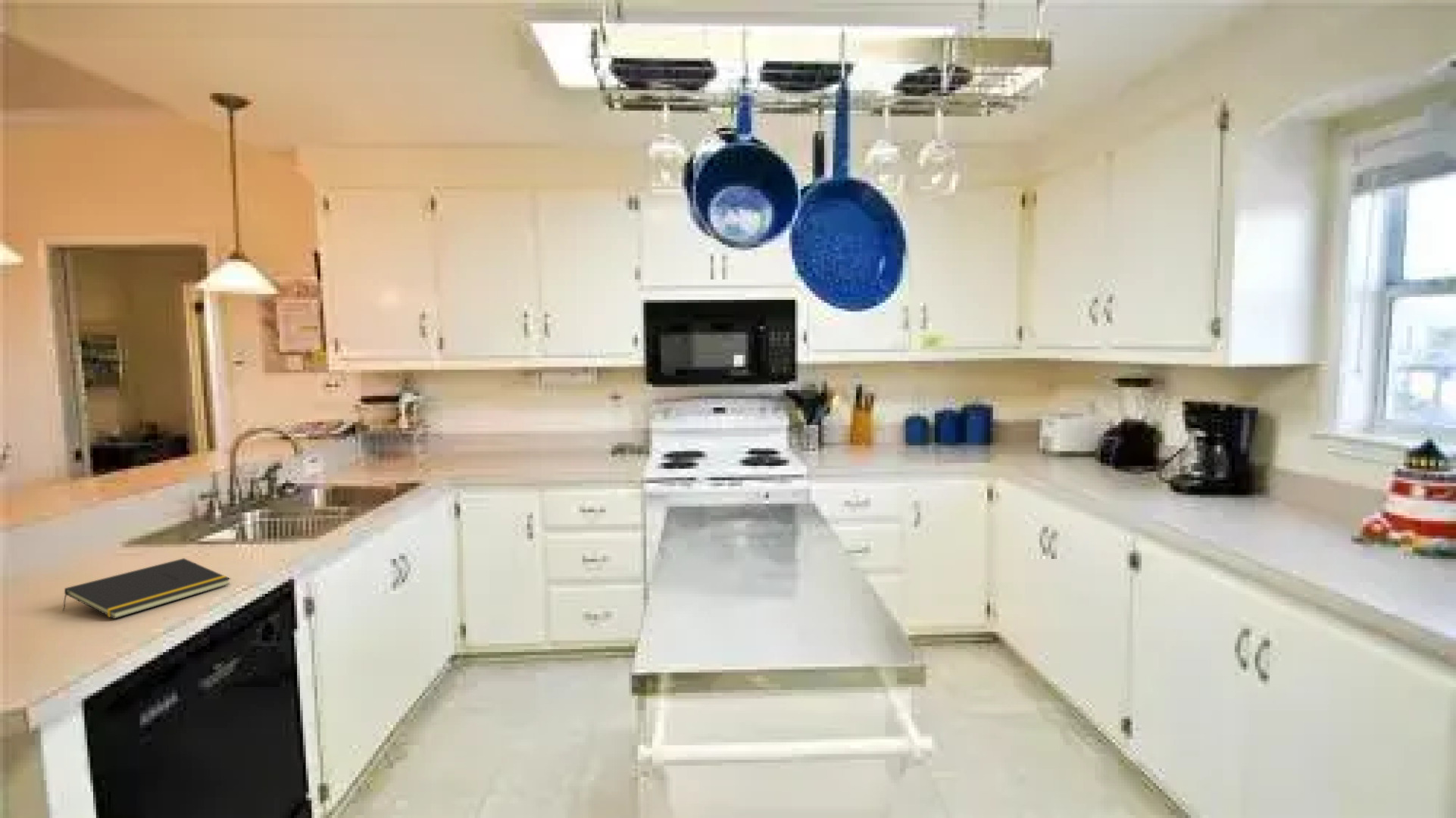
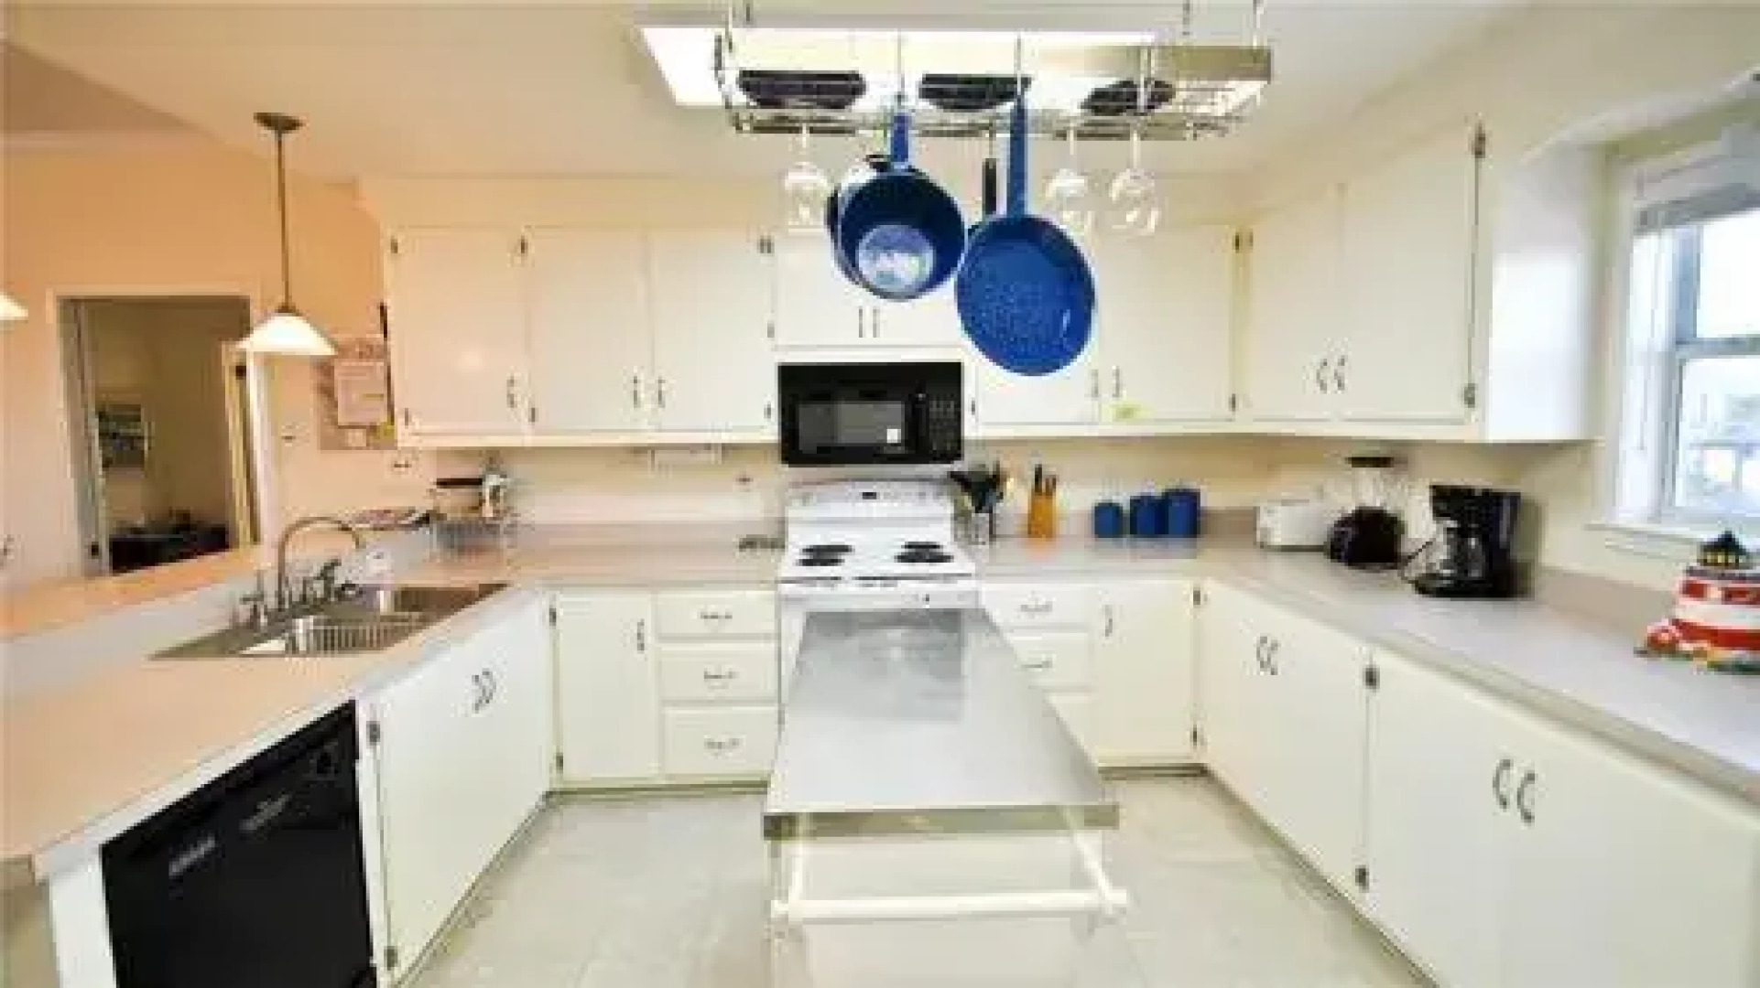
- notepad [62,557,231,620]
